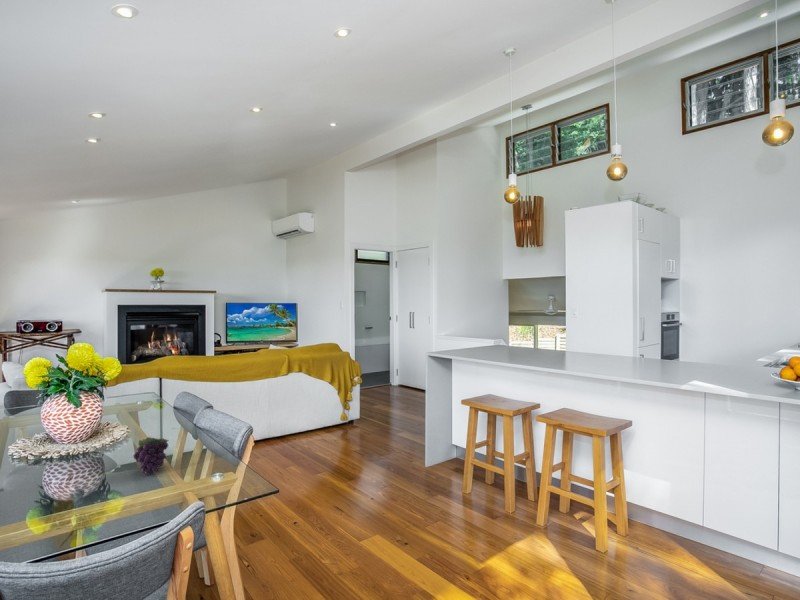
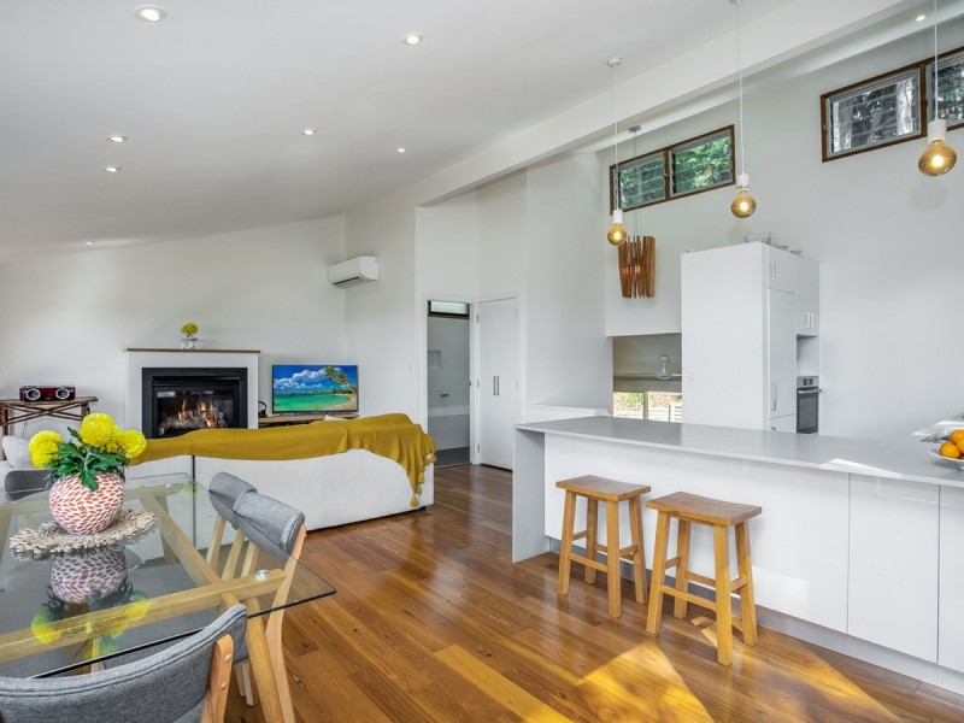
- fruit [132,436,170,476]
